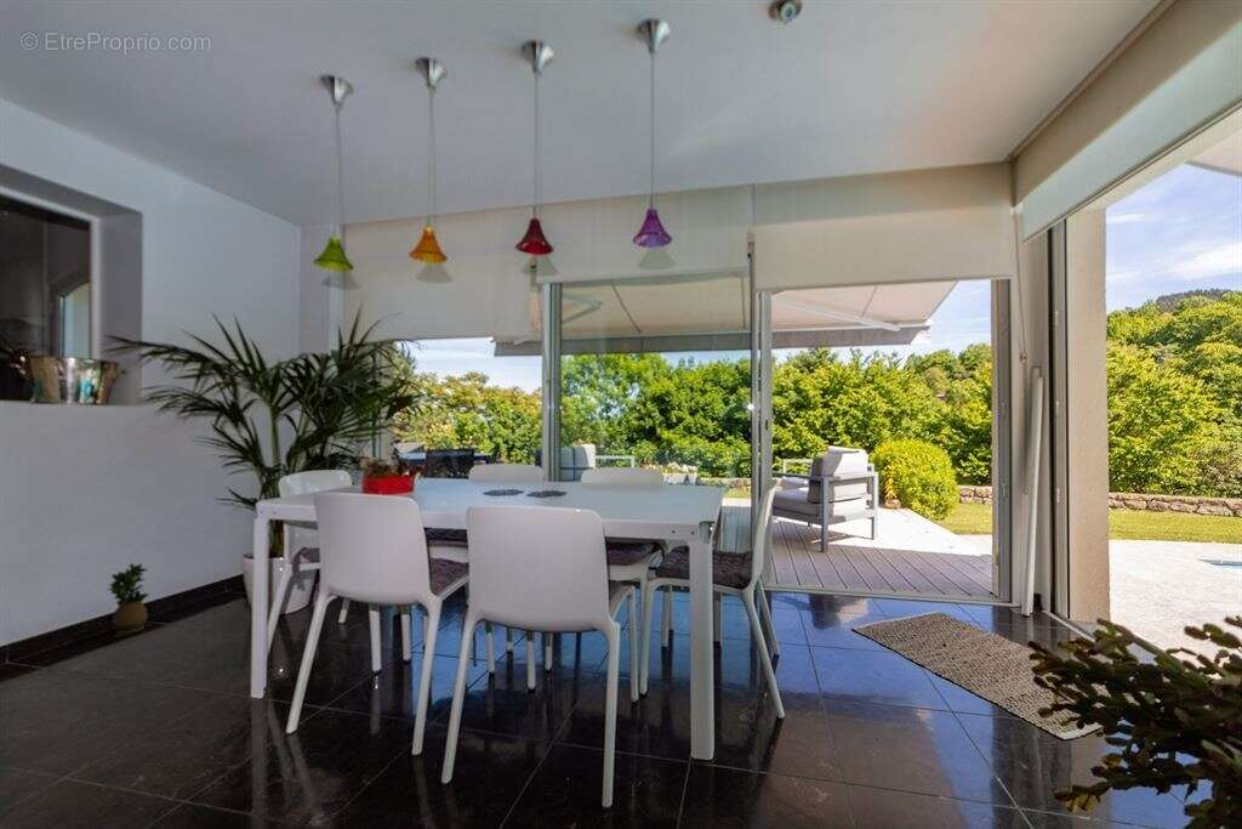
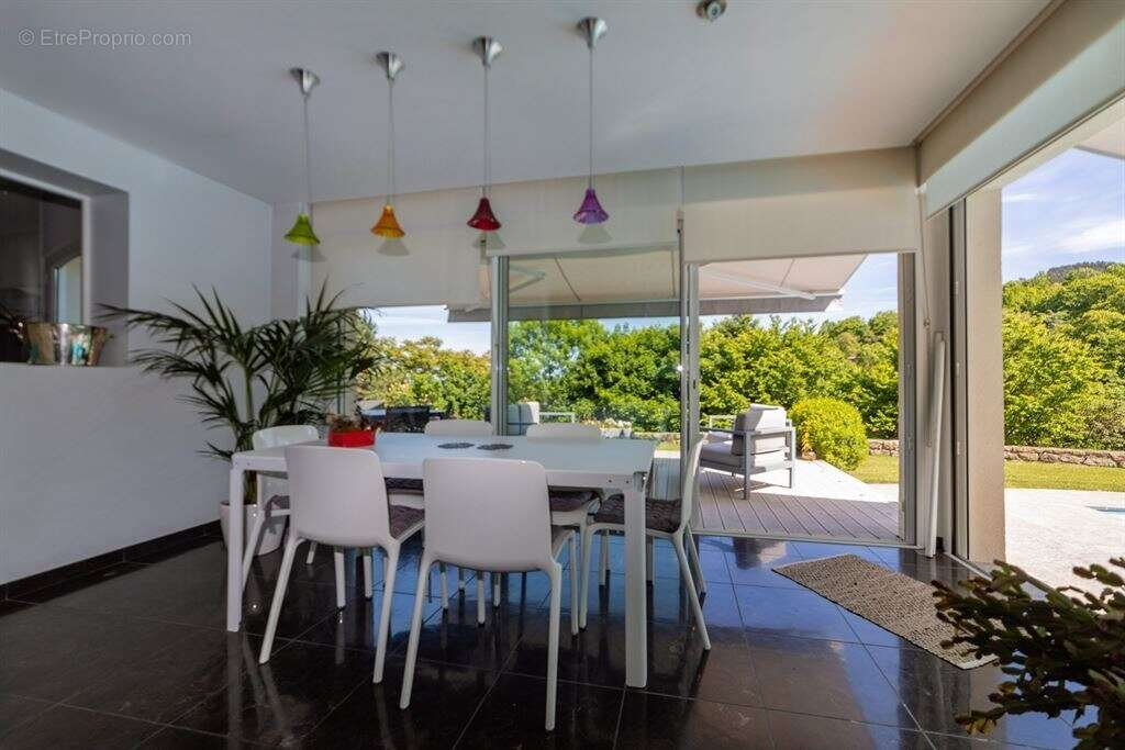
- potted plant [106,562,150,635]
